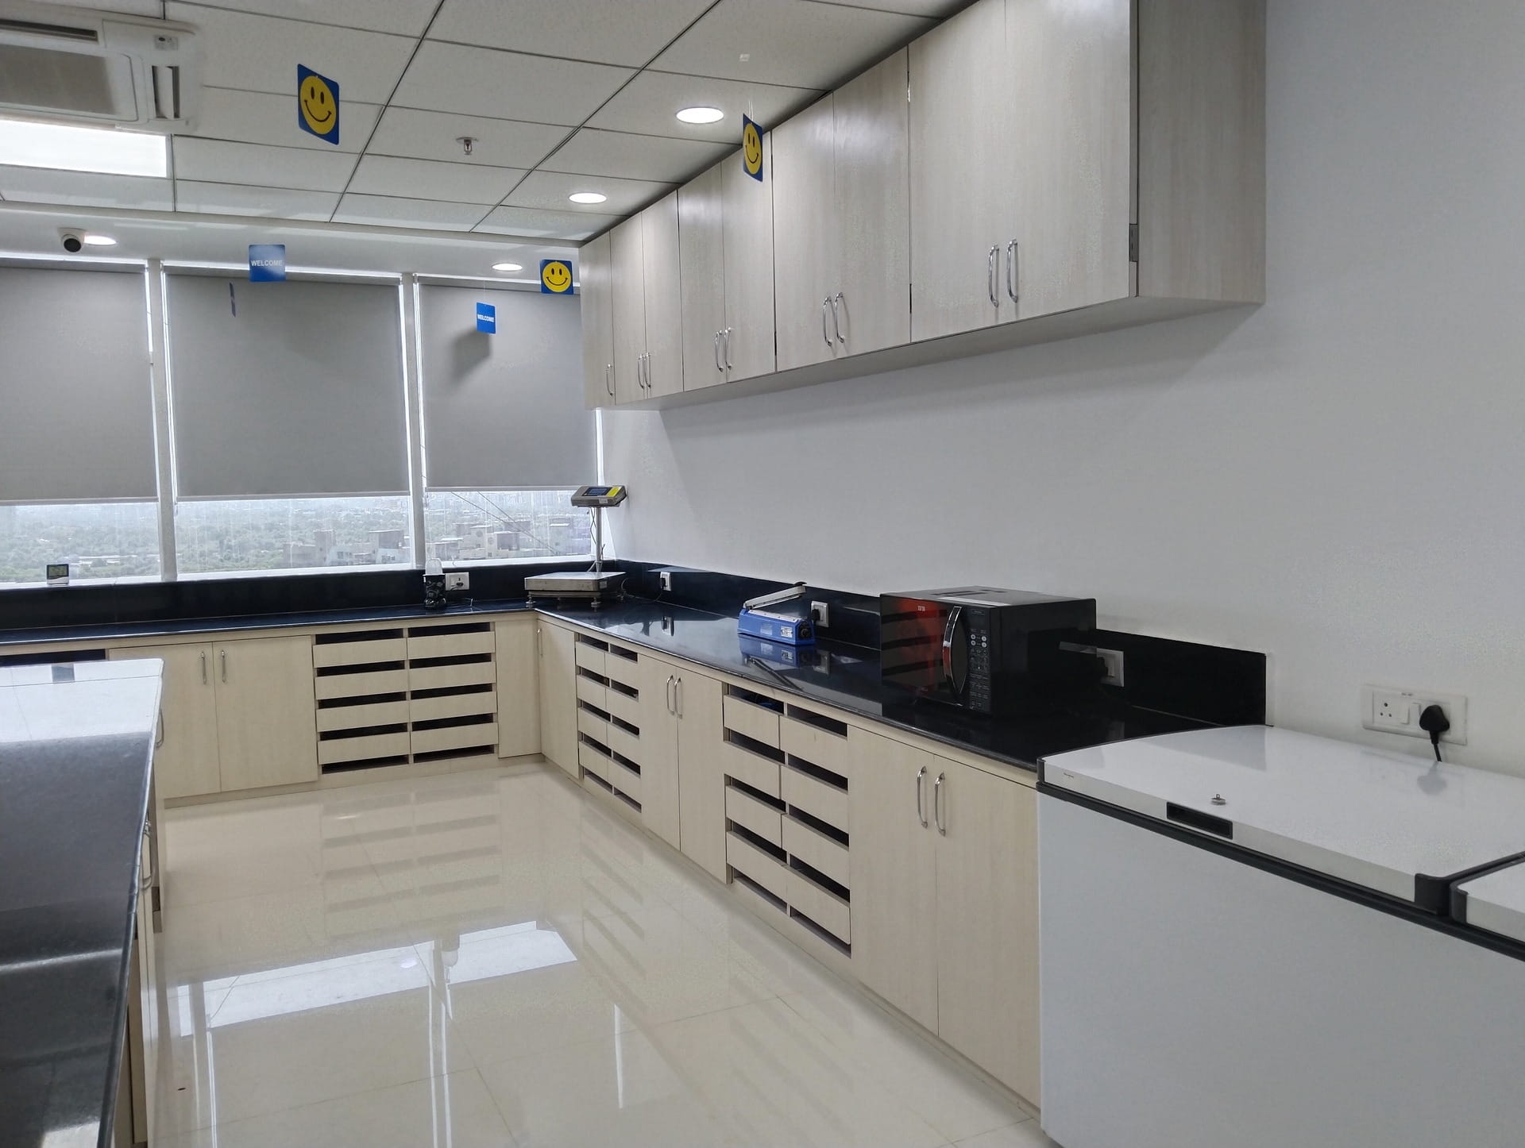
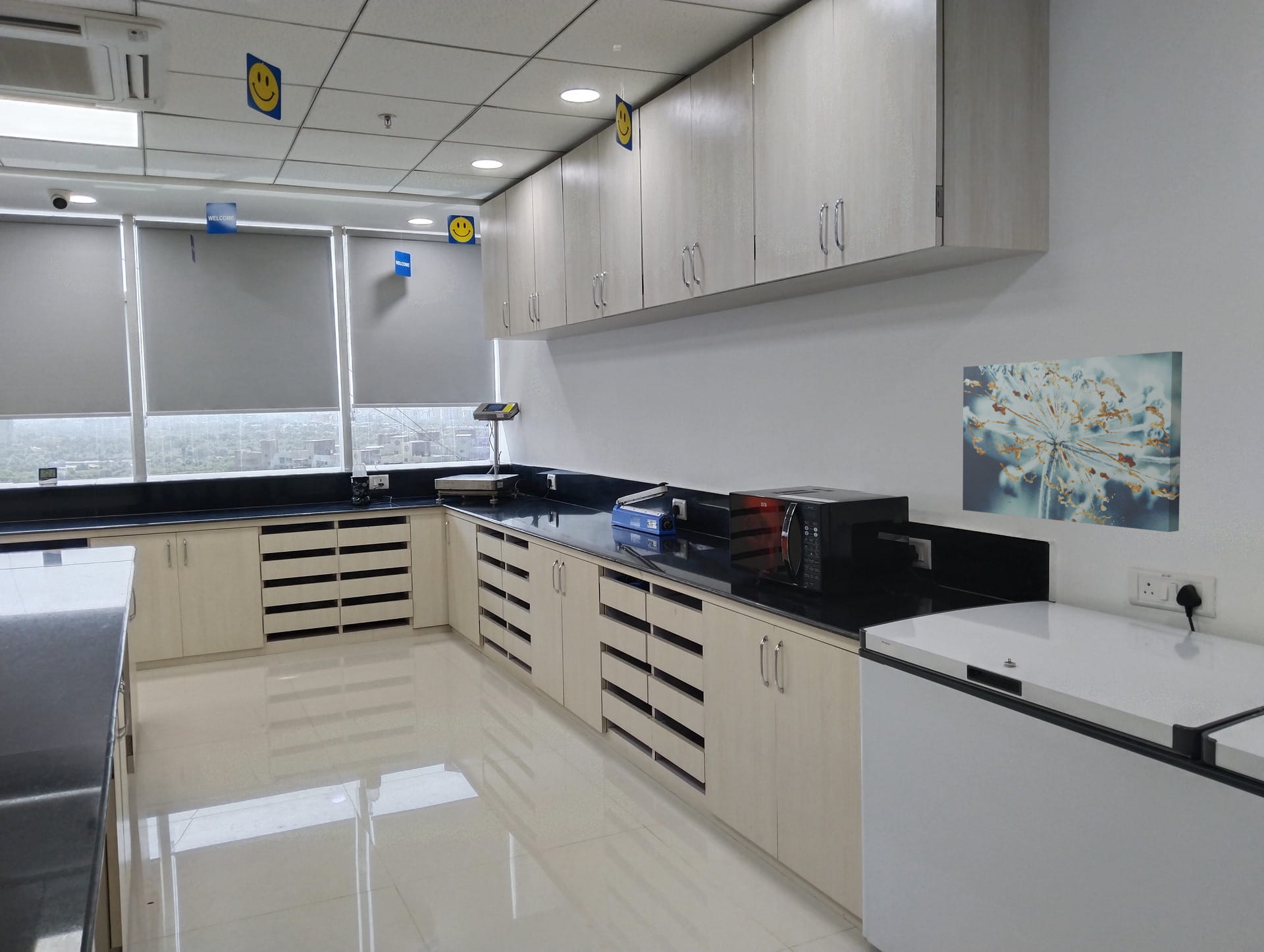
+ wall art [962,351,1183,533]
